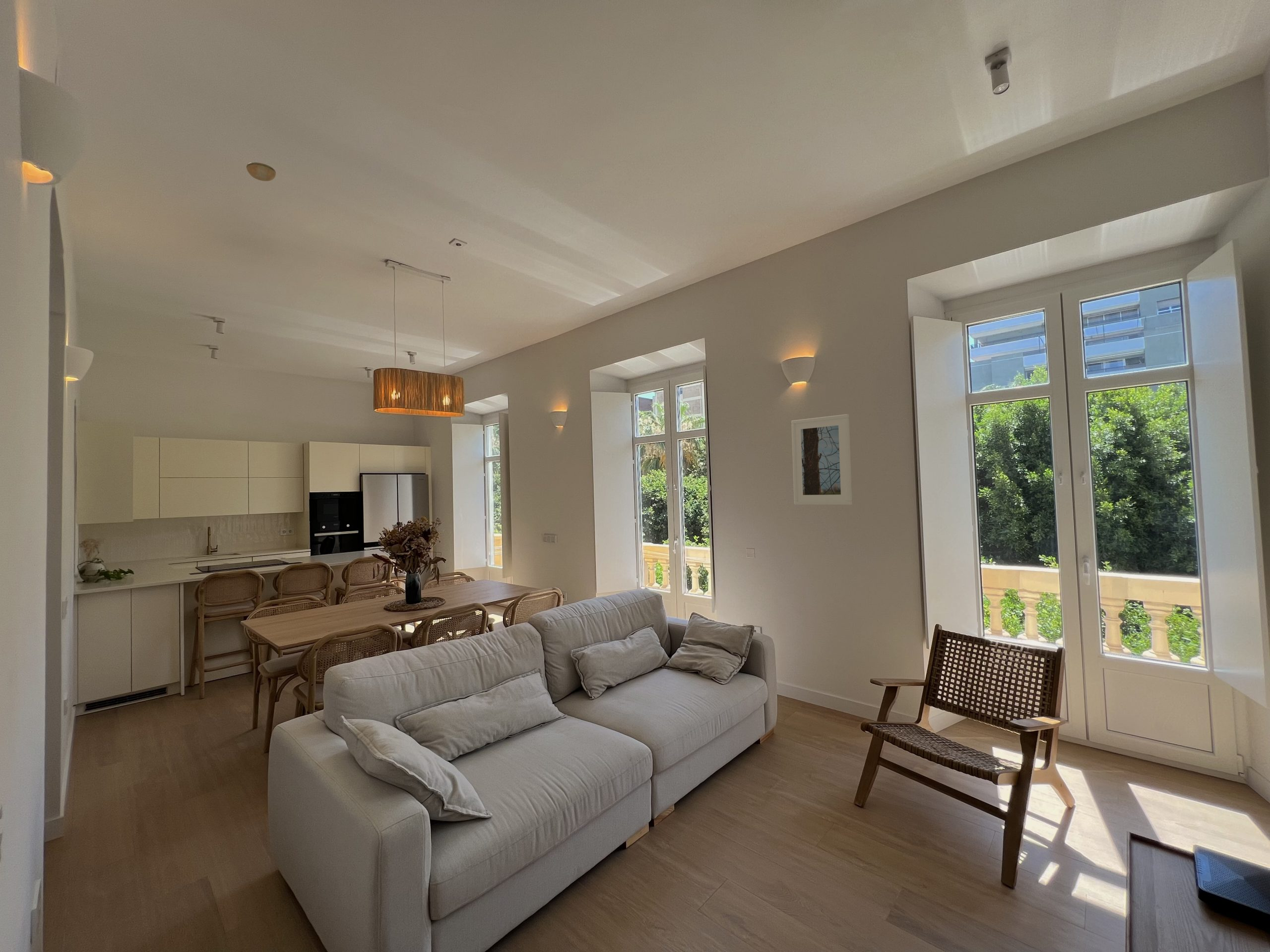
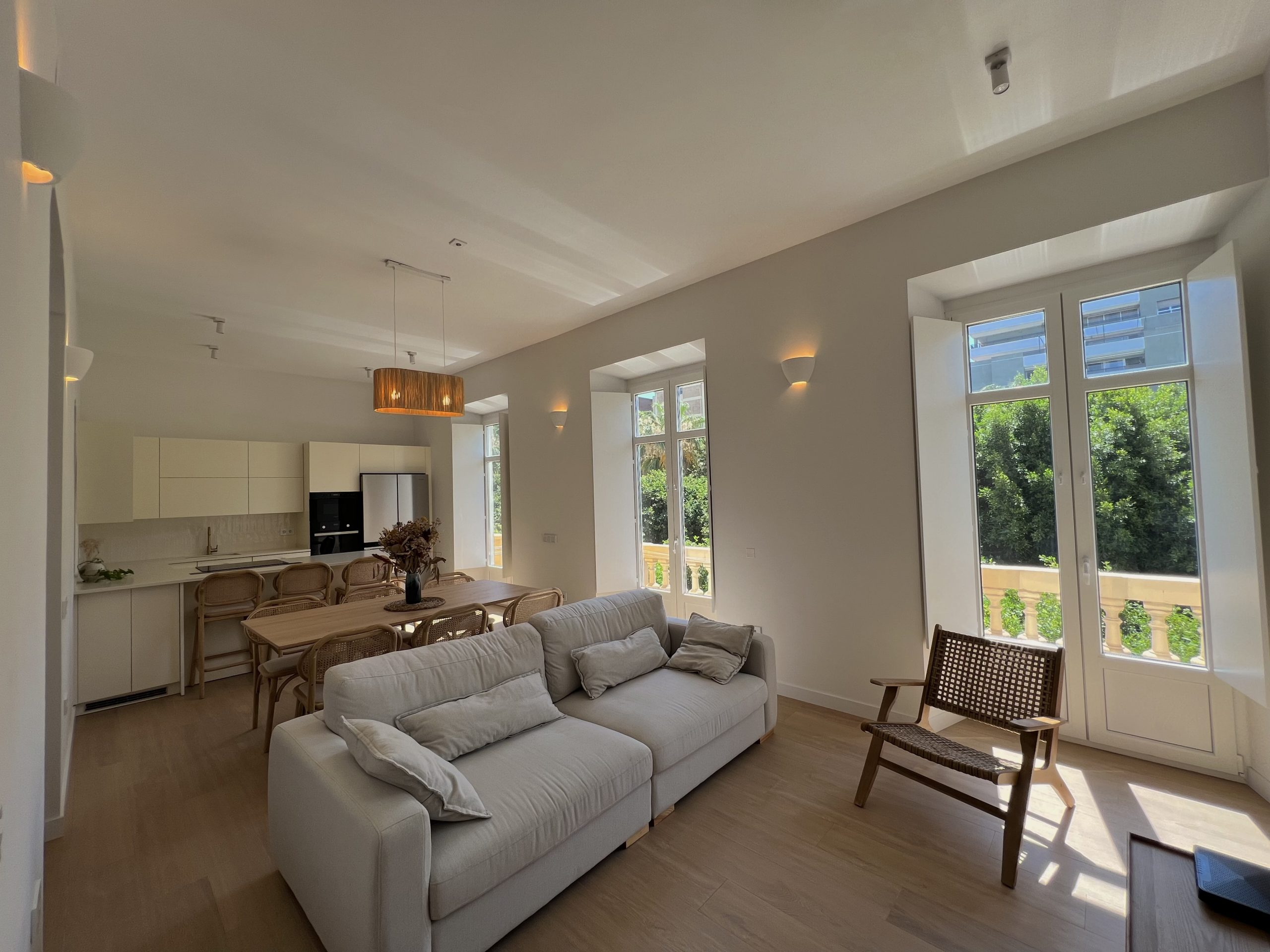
- smoke detector [246,162,276,181]
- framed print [791,414,853,505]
